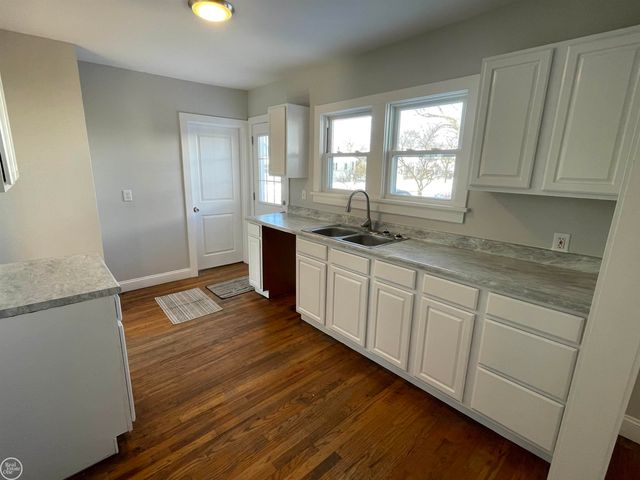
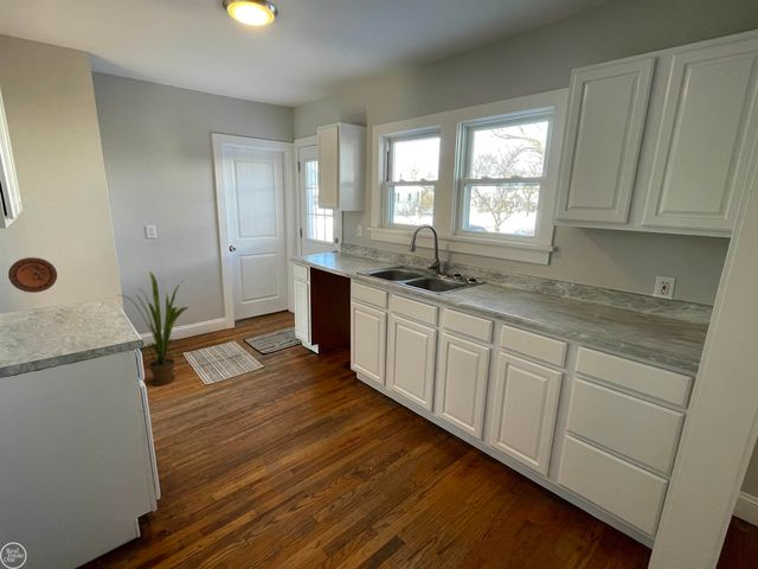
+ house plant [118,270,190,386]
+ decorative plate [7,256,58,294]
